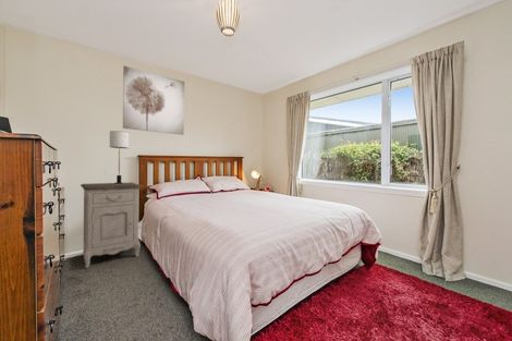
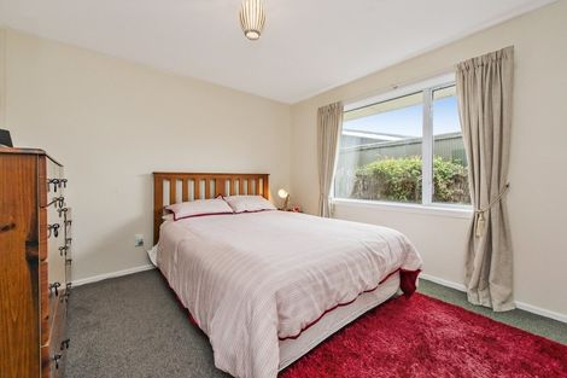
- nightstand [80,182,143,269]
- wall art [122,65,185,136]
- table lamp [109,130,130,184]
